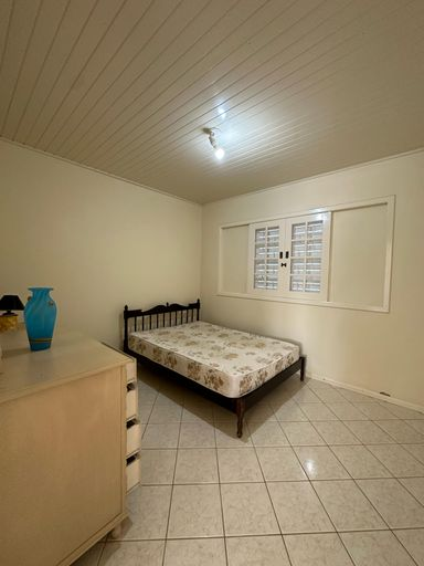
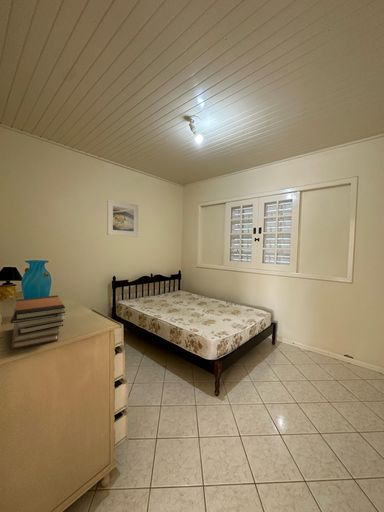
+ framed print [106,199,139,238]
+ book stack [9,294,66,350]
